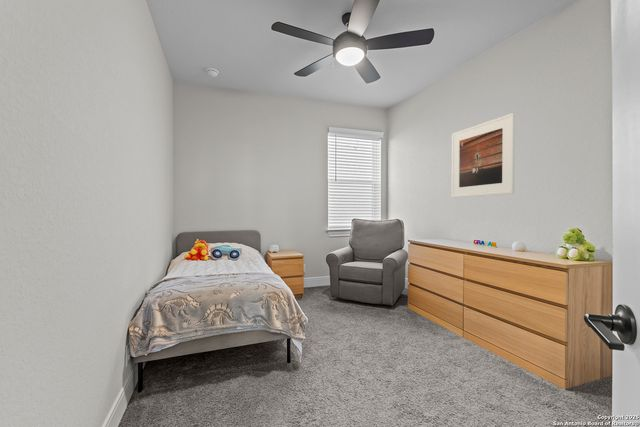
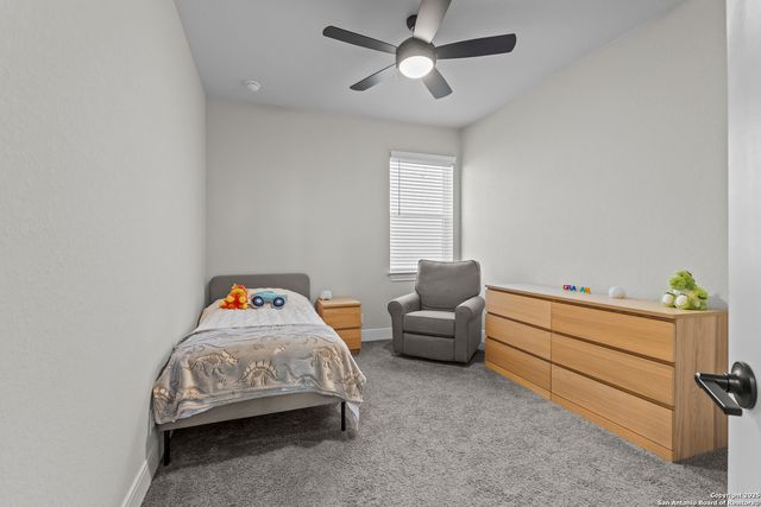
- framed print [451,112,516,198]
